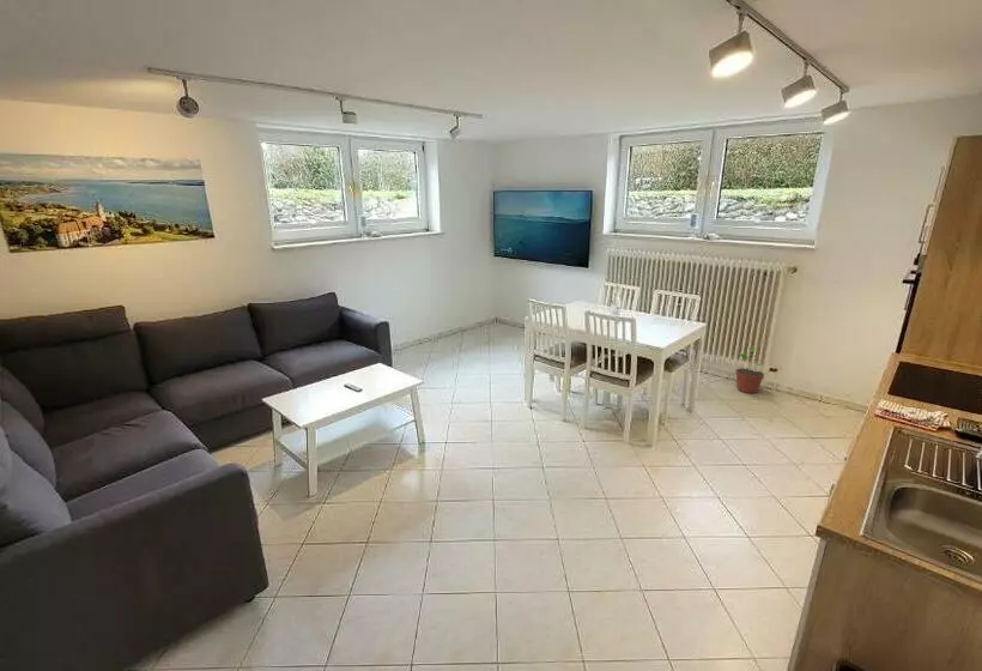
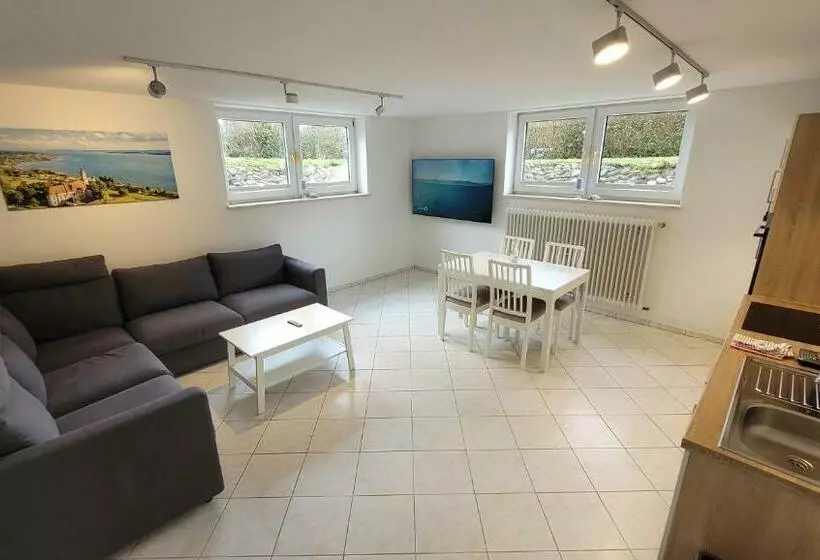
- potted plant [734,347,765,394]
